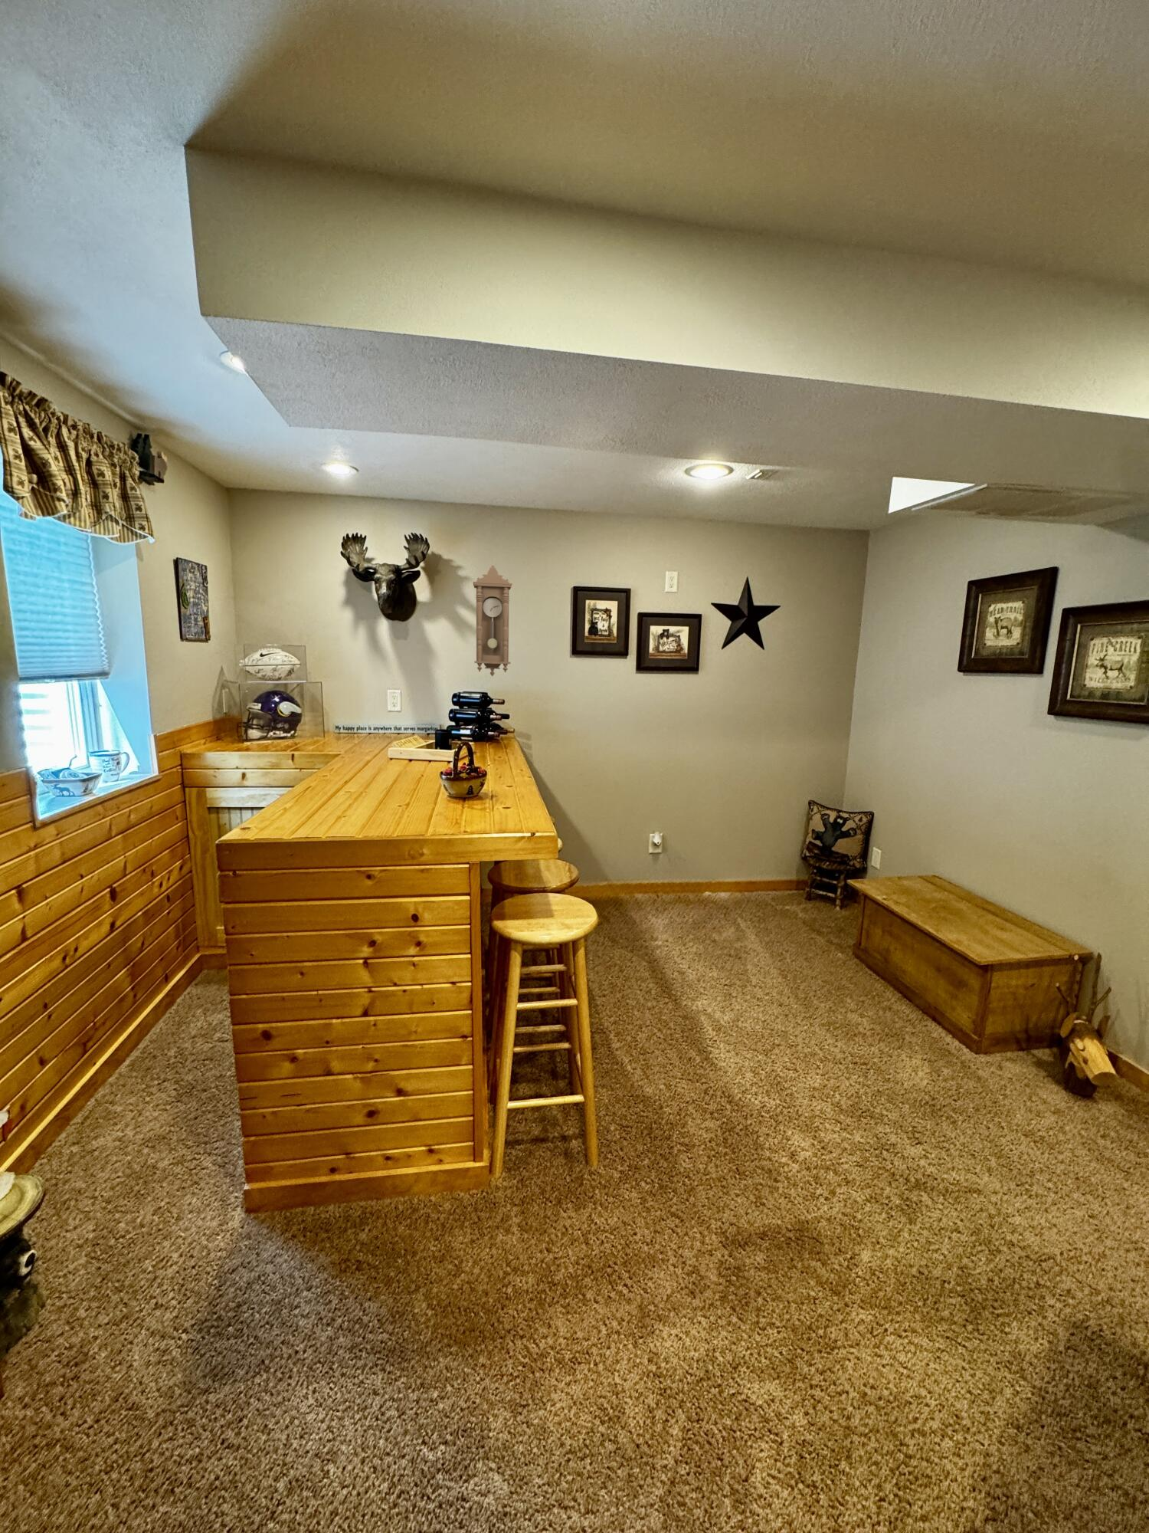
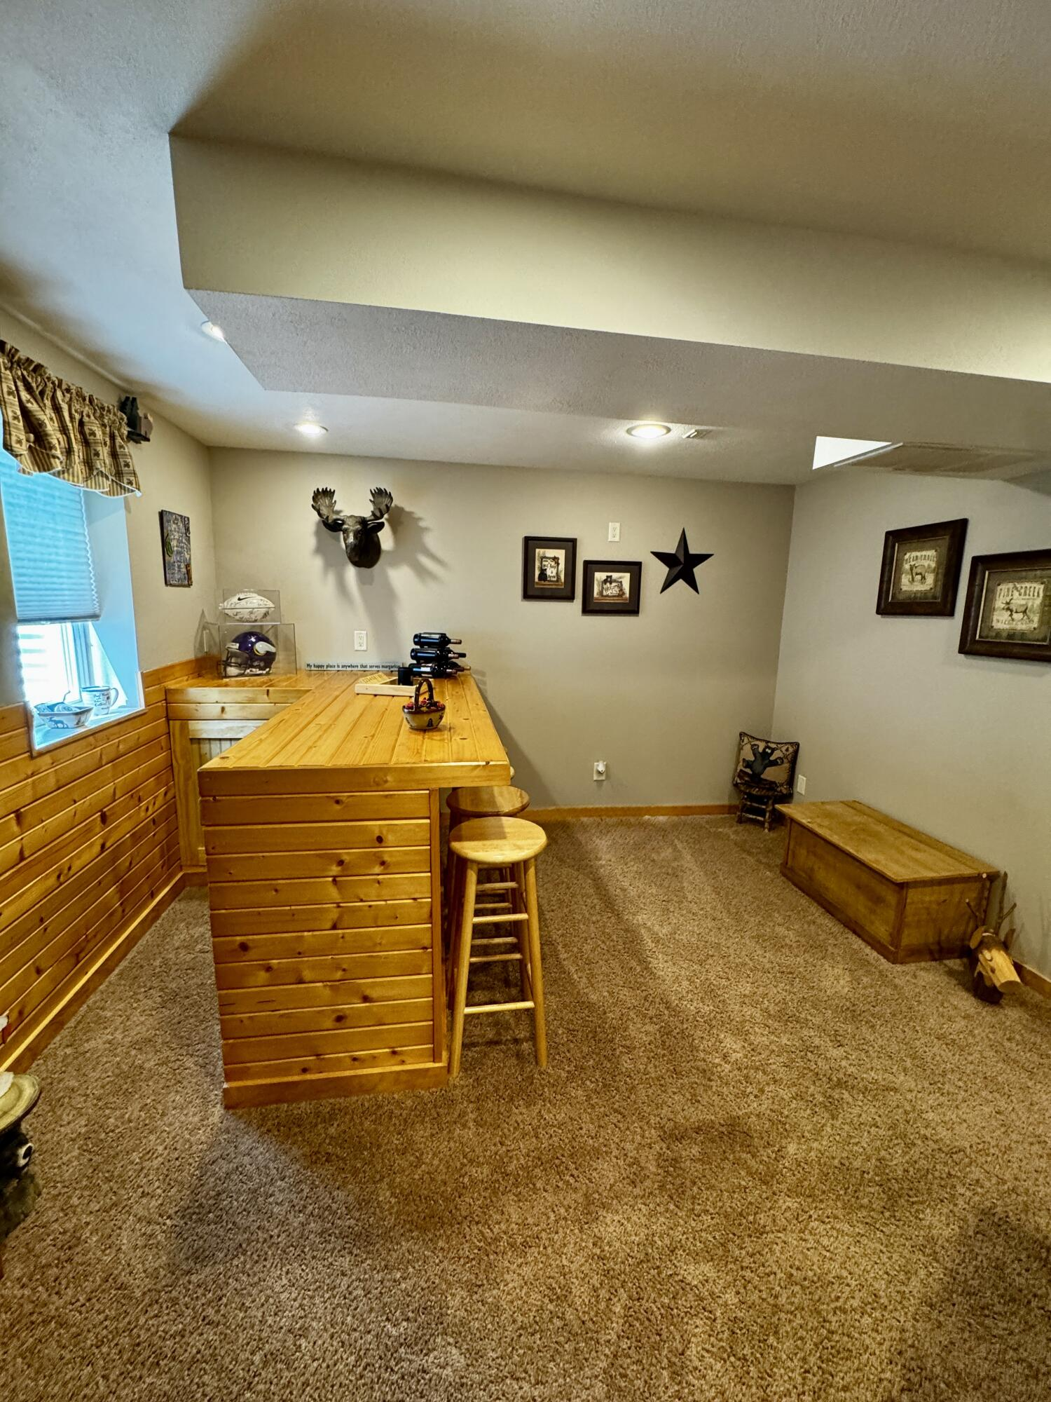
- pendulum clock [473,565,513,677]
